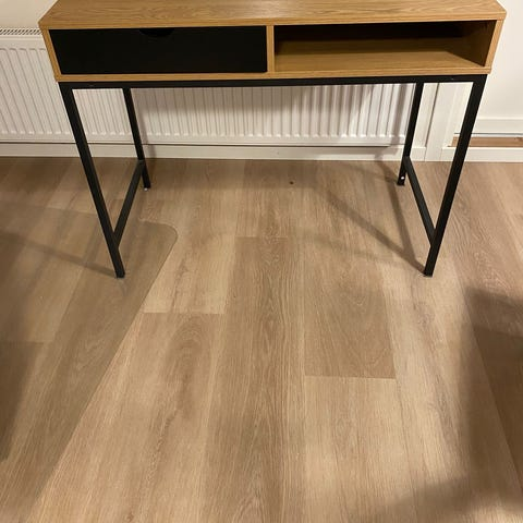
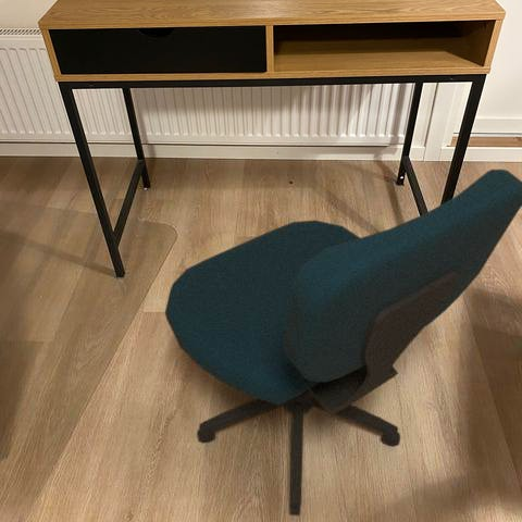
+ office chair [164,169,522,517]
